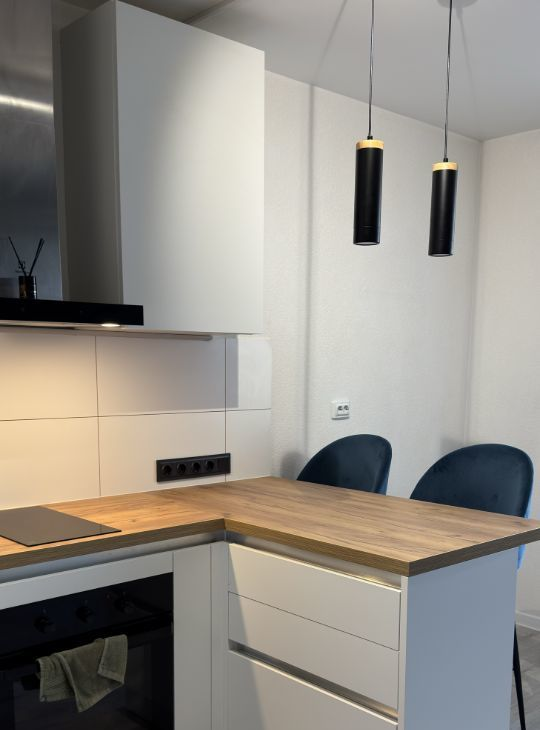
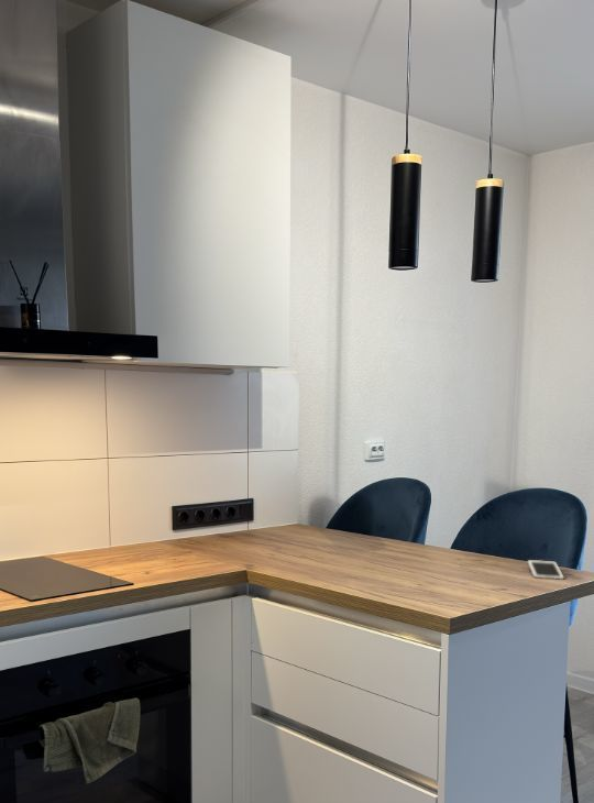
+ cell phone [526,559,565,581]
